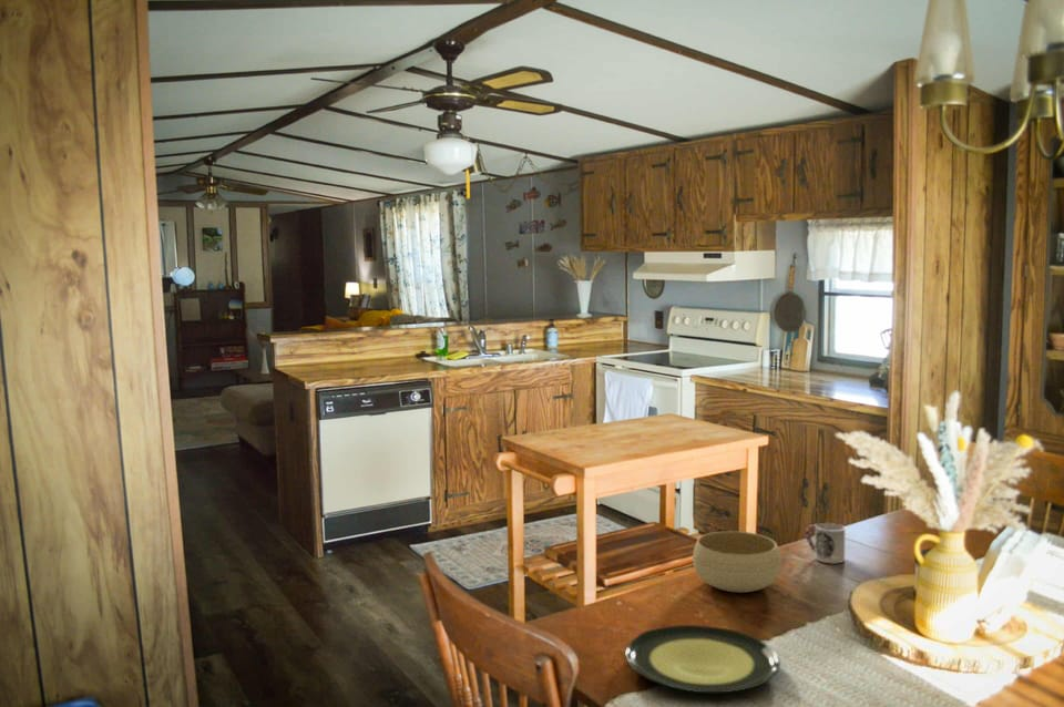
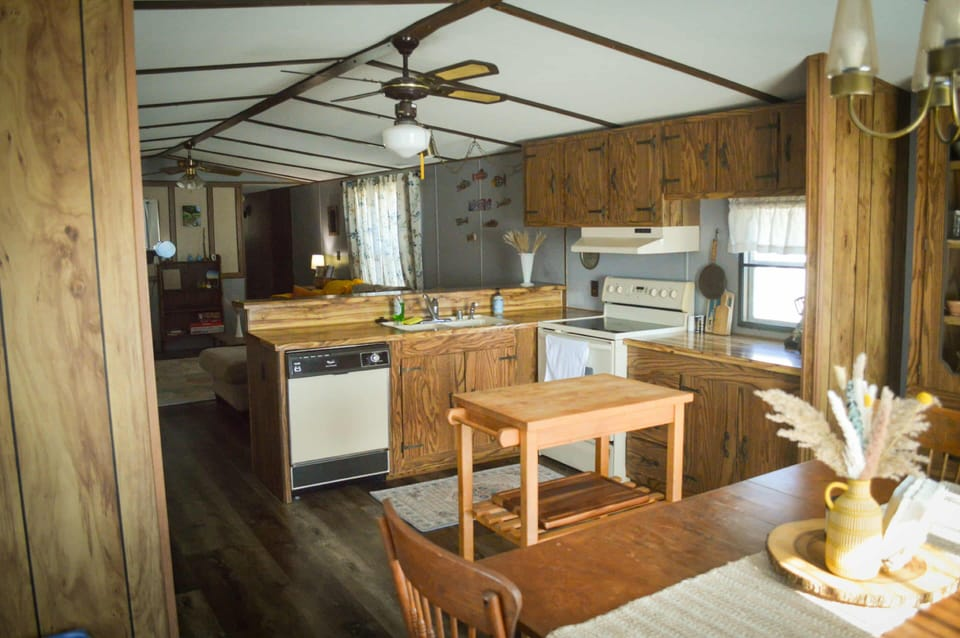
- plate [624,624,781,694]
- cup [805,522,846,564]
- bowl [692,530,782,594]
